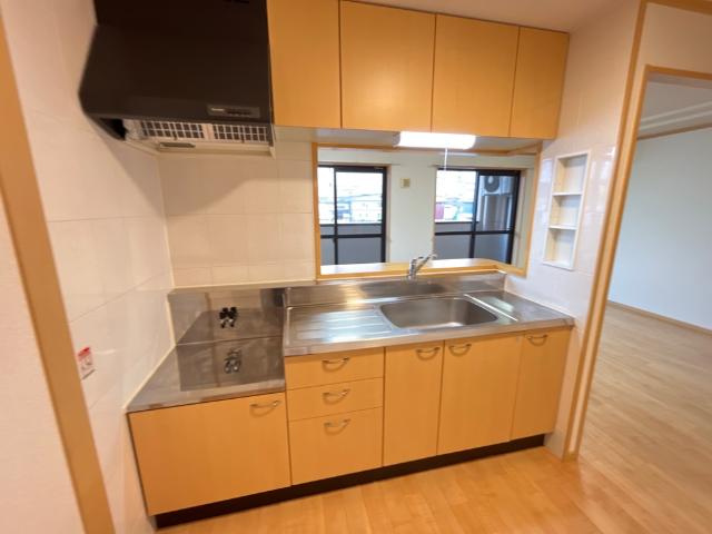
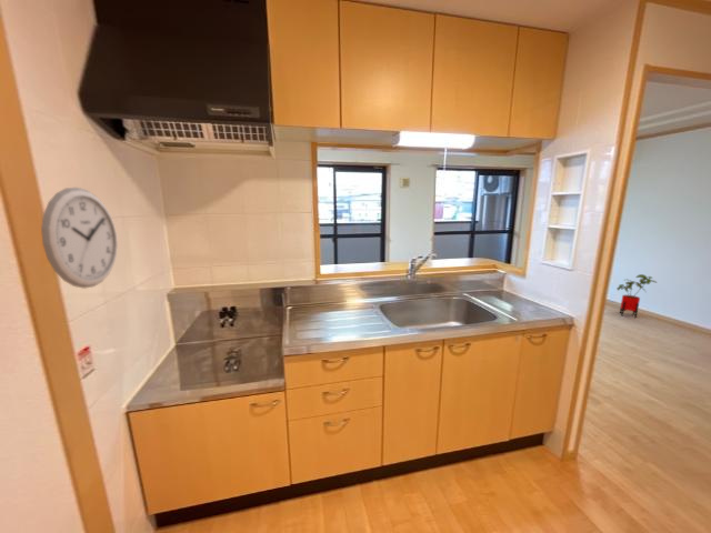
+ wall clock [40,187,119,290]
+ house plant [617,273,657,319]
